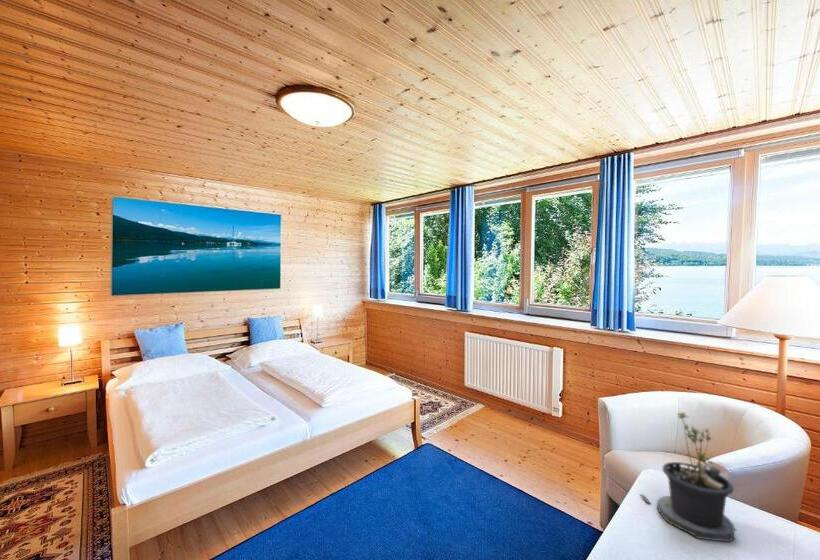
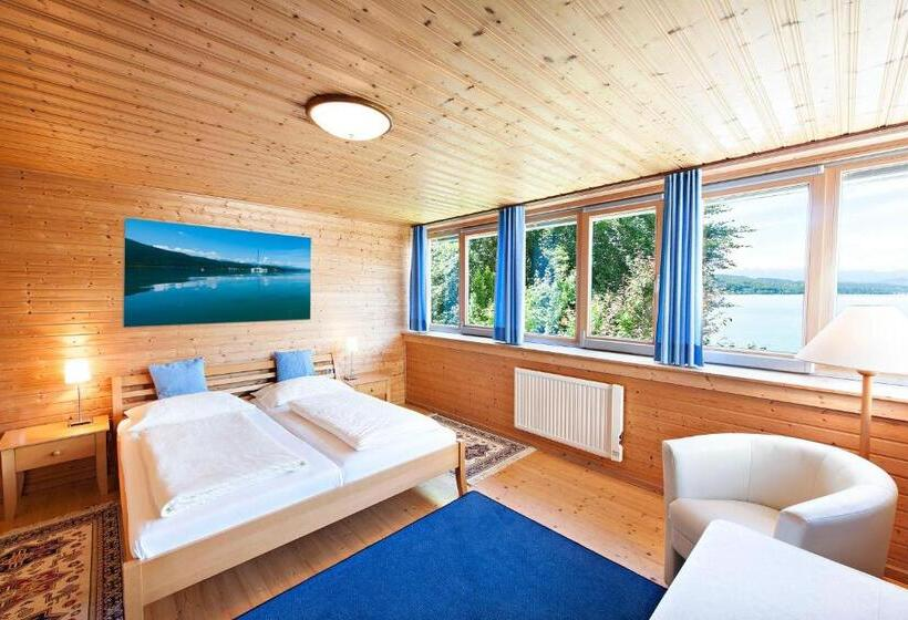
- potted plant [639,411,737,543]
